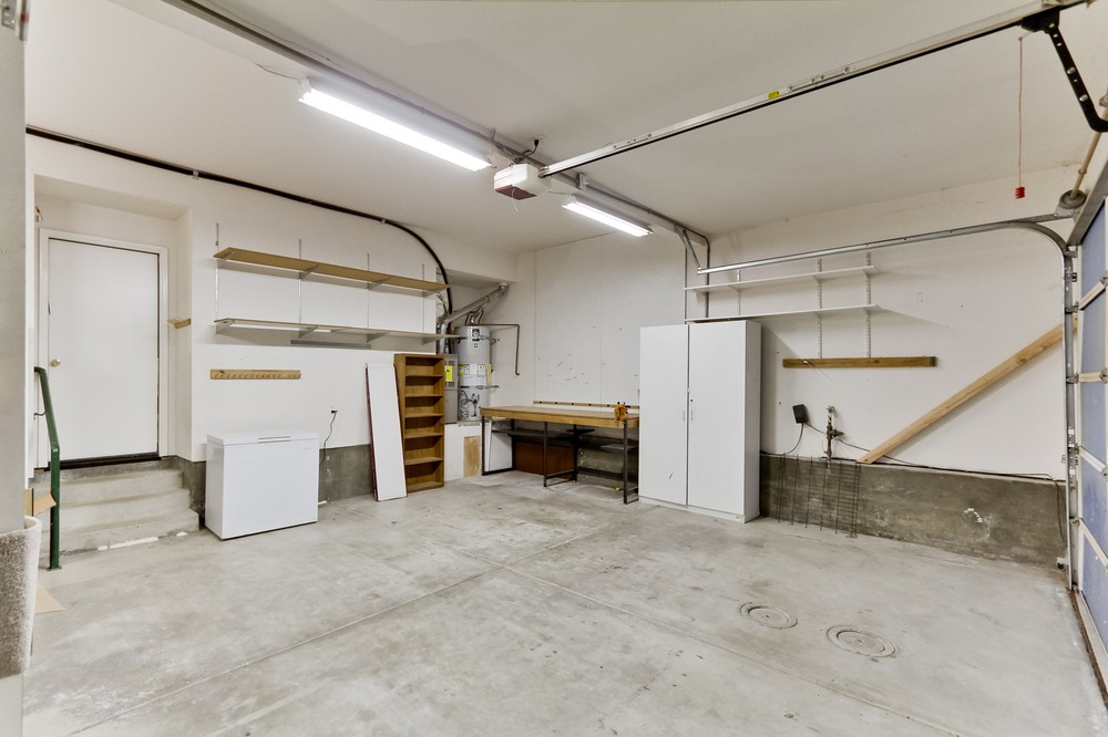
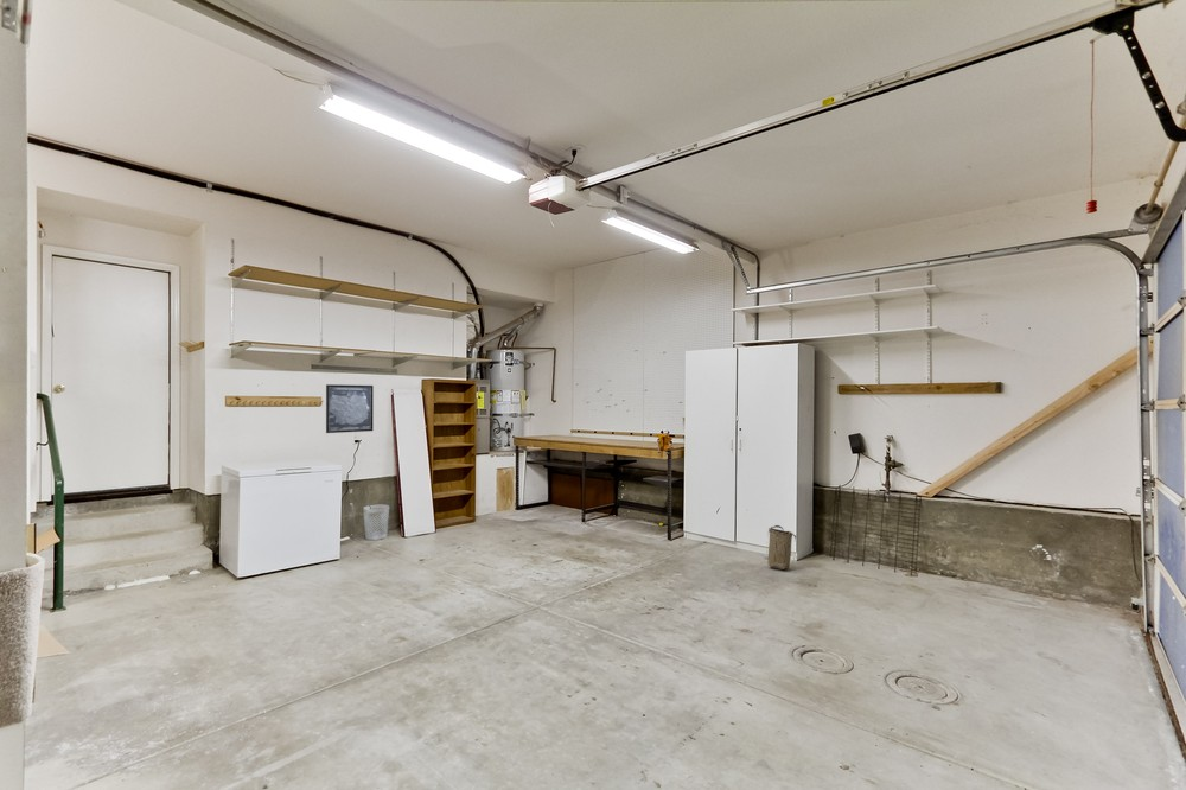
+ wall art [325,383,375,434]
+ basket [766,524,797,571]
+ wastebasket [362,504,390,541]
